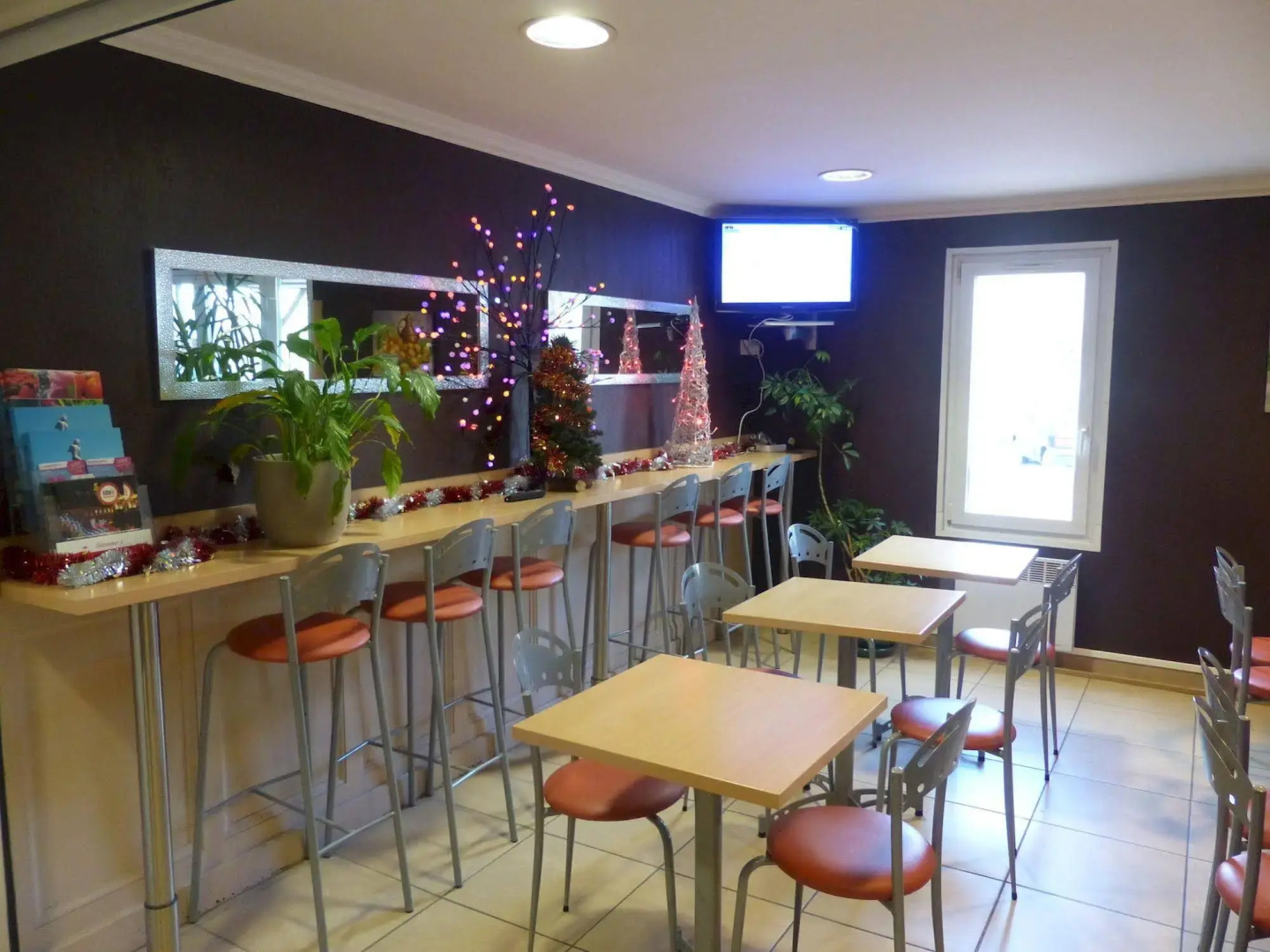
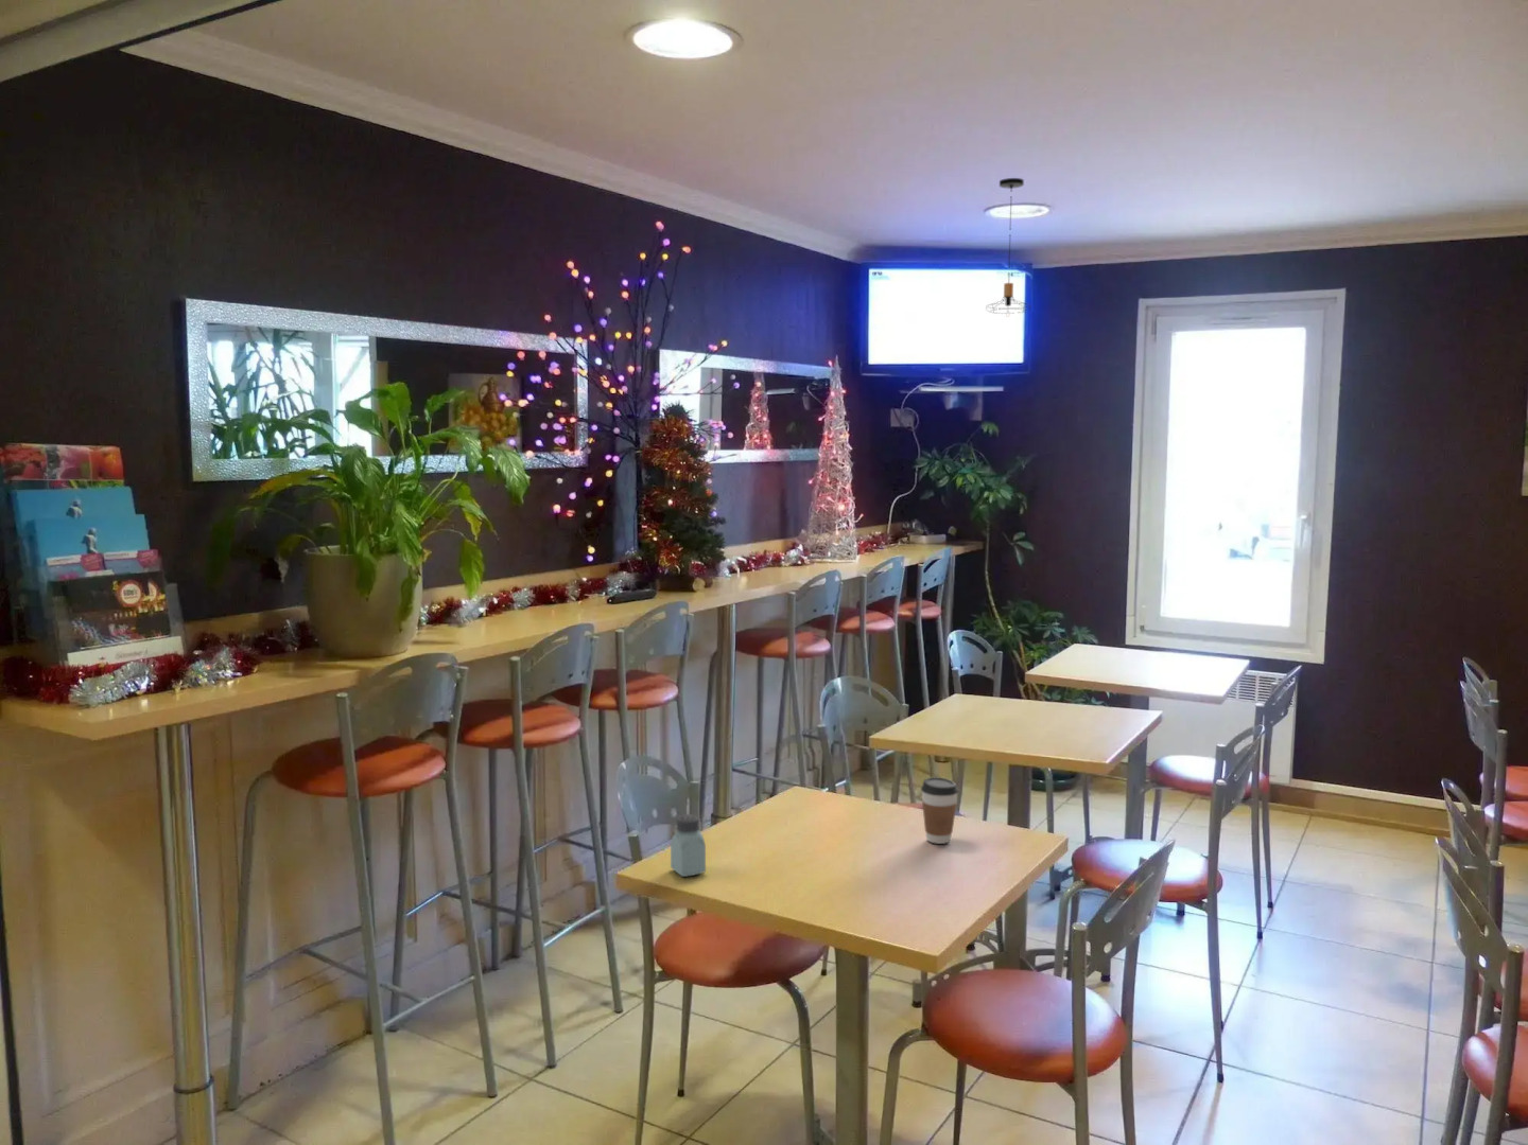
+ pendant light [984,177,1031,316]
+ coffee cup [920,776,959,846]
+ saltshaker [670,813,706,878]
